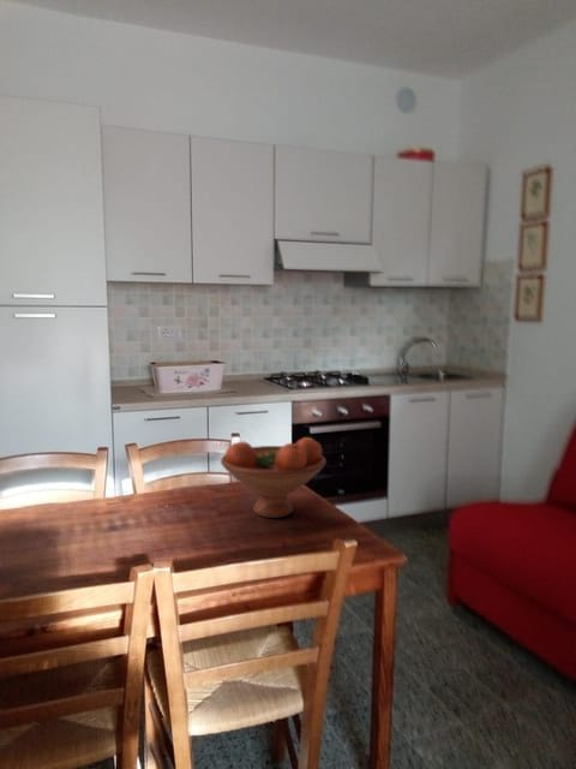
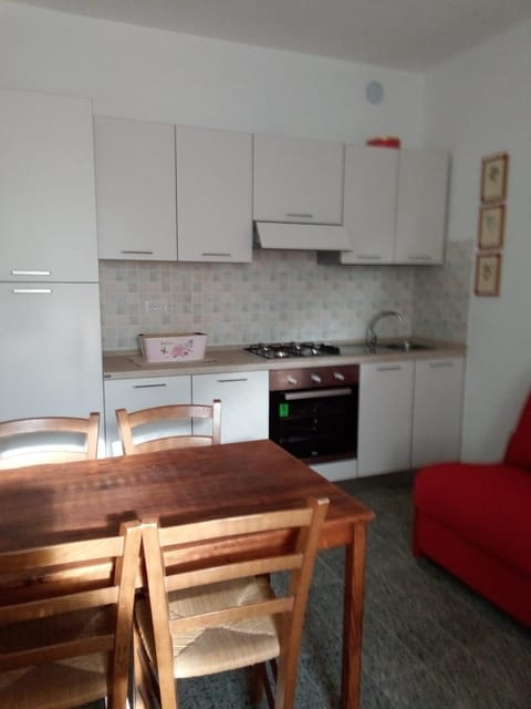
- fruit bowl [220,436,328,519]
